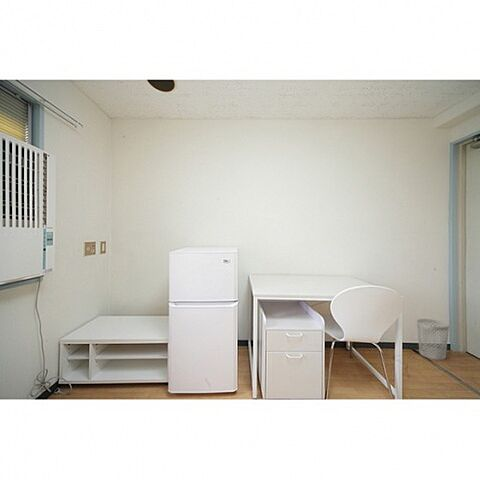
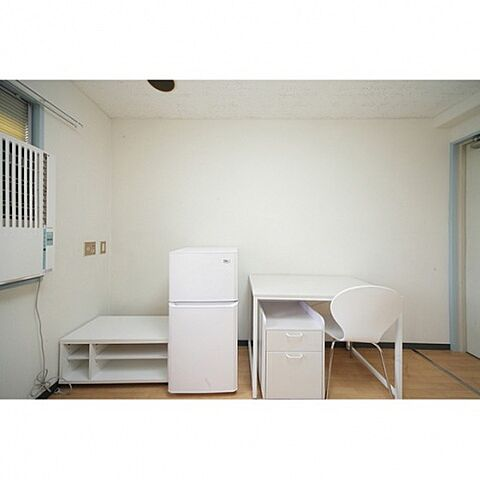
- wastebasket [416,318,450,361]
